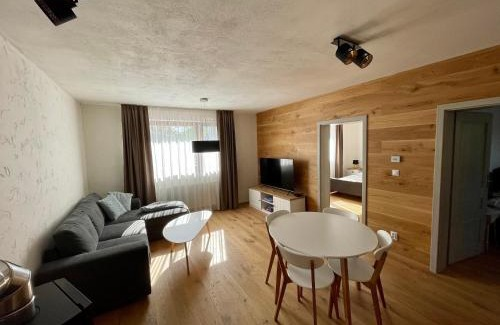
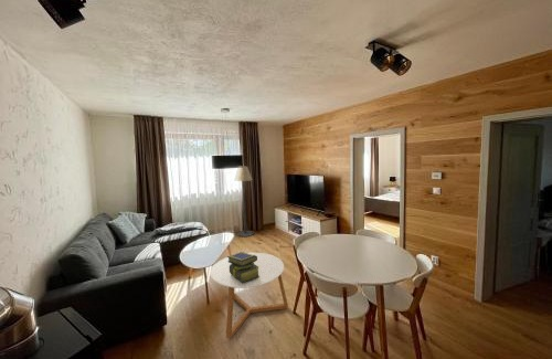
+ floor lamp [233,166,255,239]
+ coffee table [210,252,289,340]
+ stack of books [226,251,261,284]
